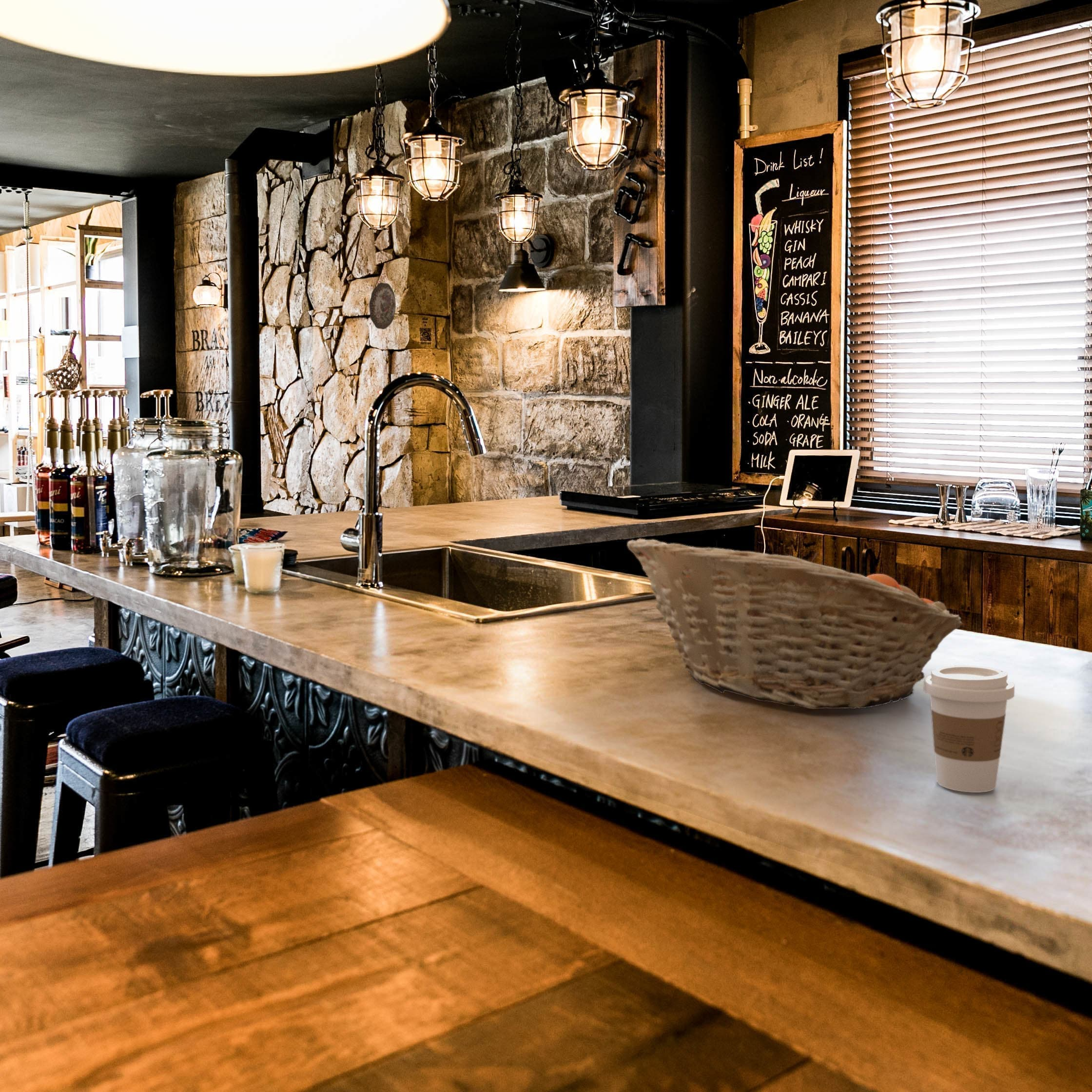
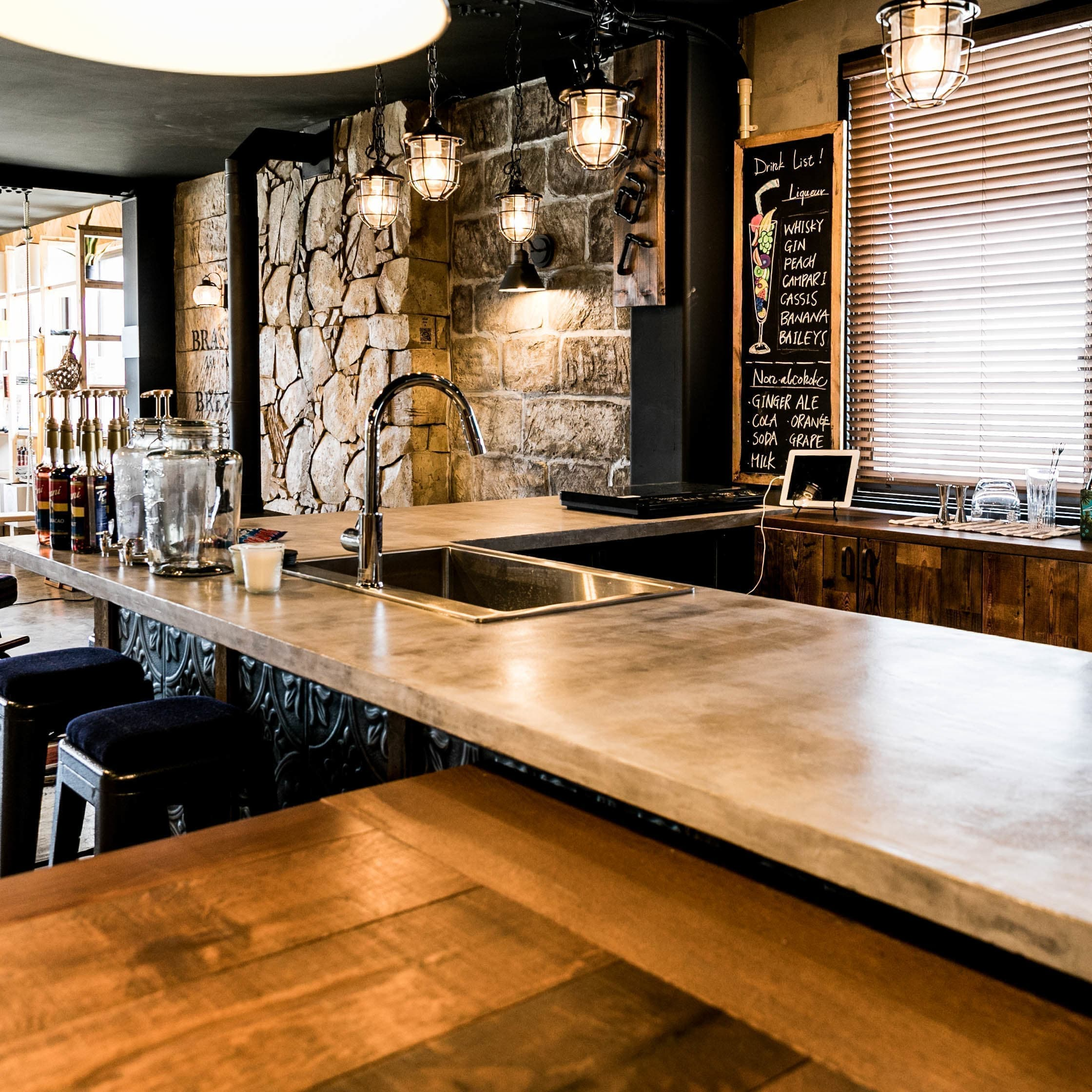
- decorative plate [369,282,396,330]
- fruit basket [627,538,964,710]
- coffee cup [923,664,1015,793]
